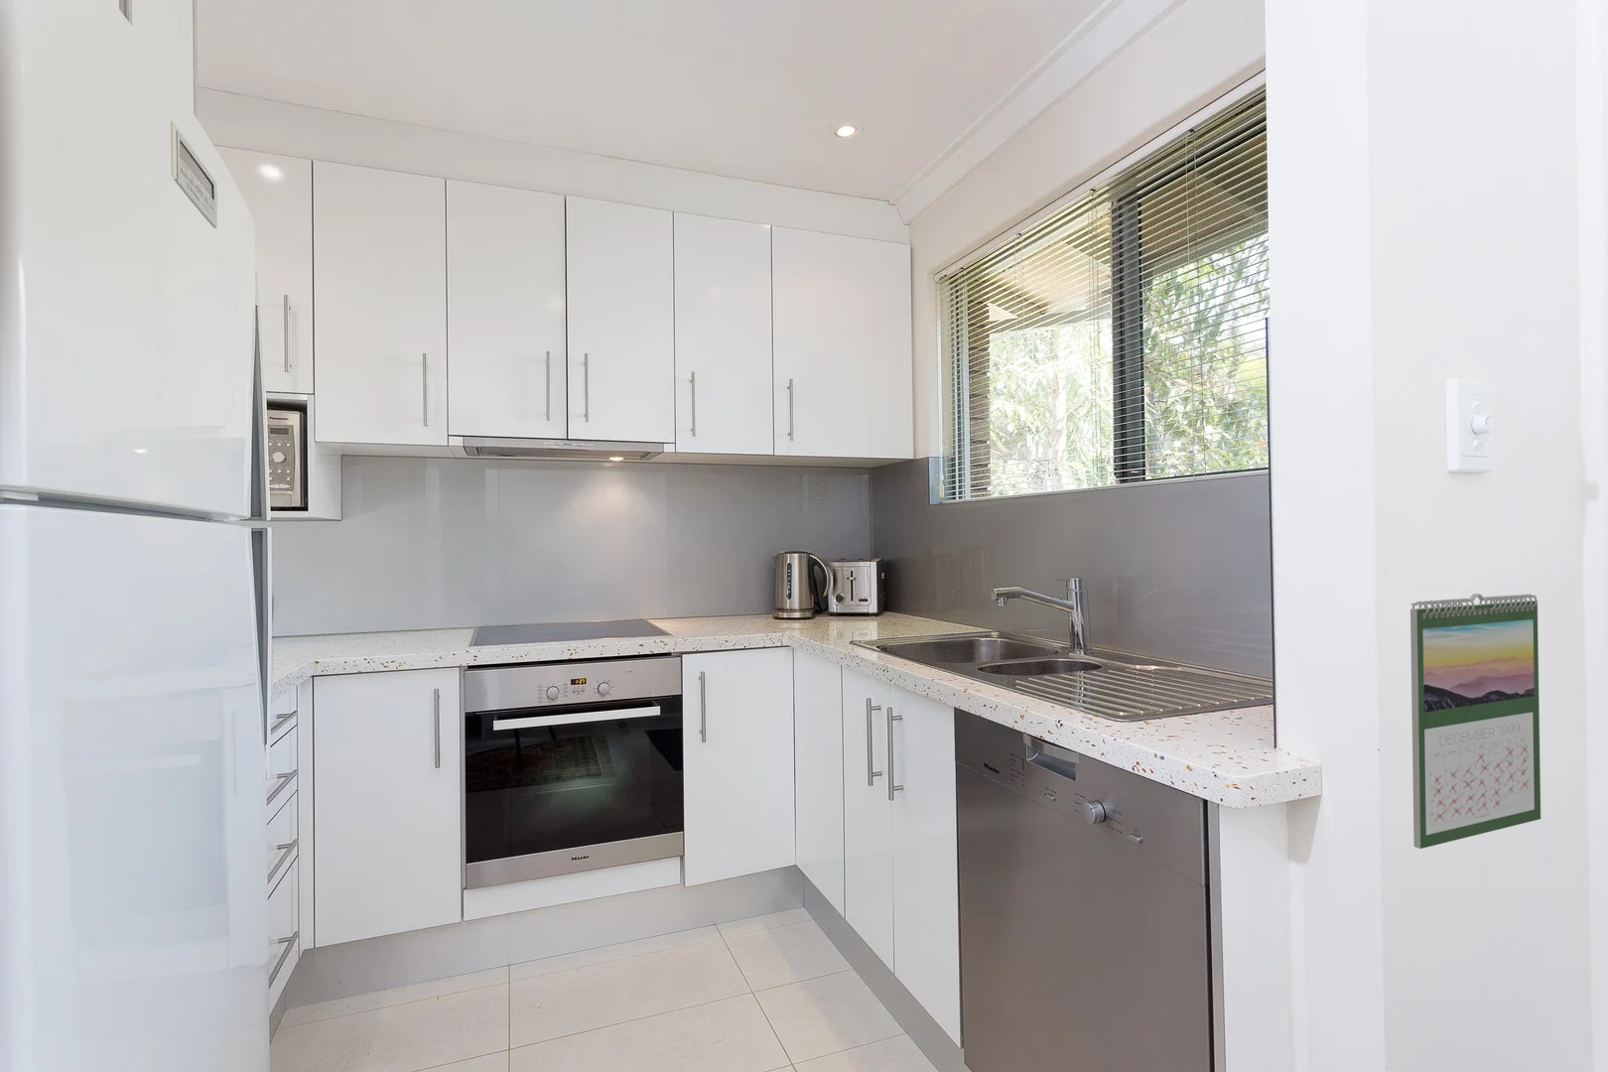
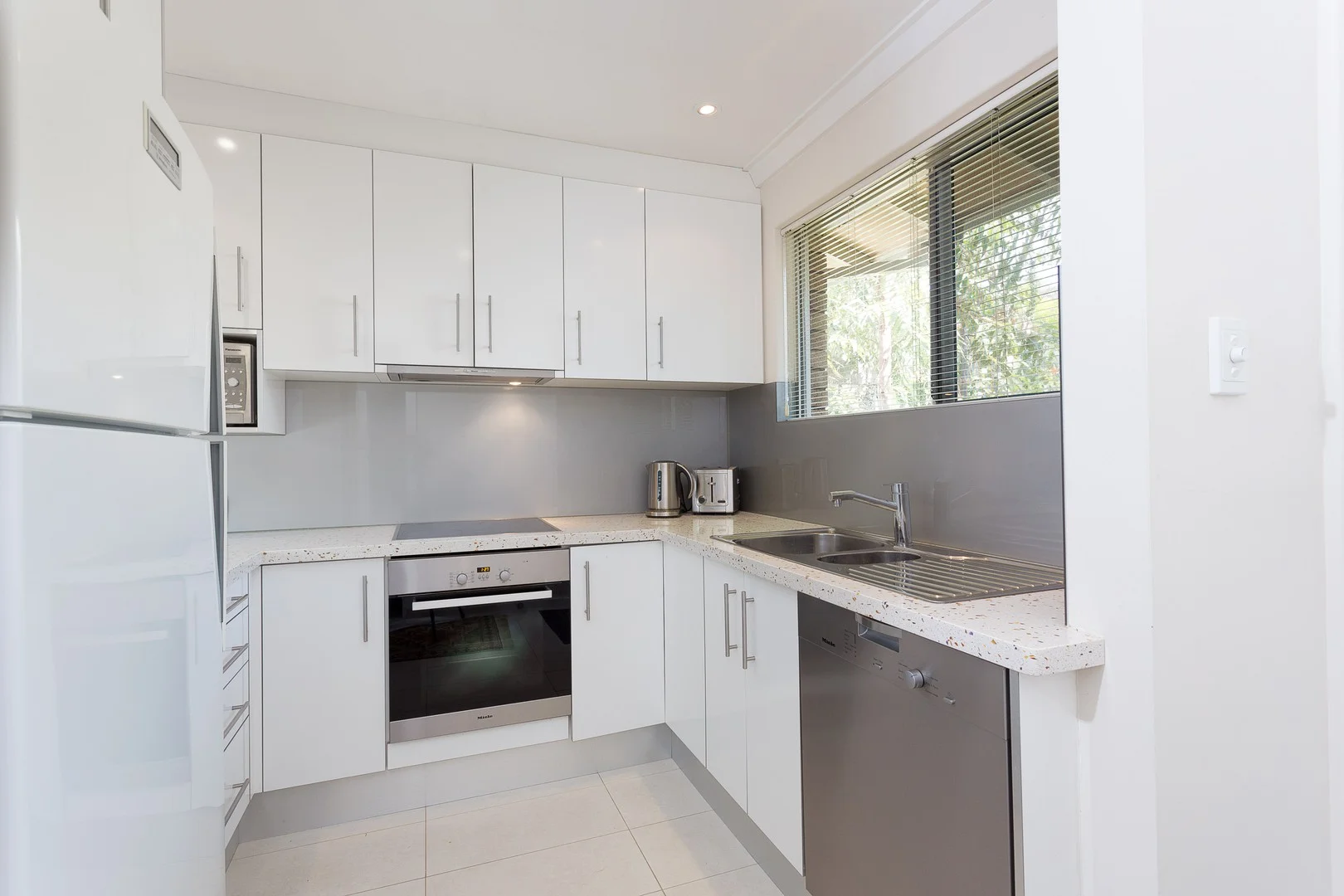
- calendar [1409,592,1541,849]
